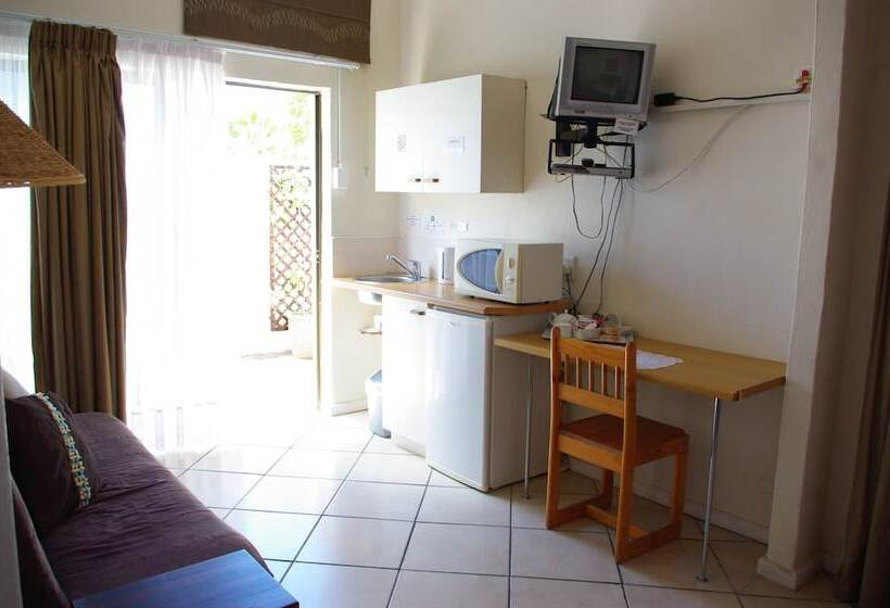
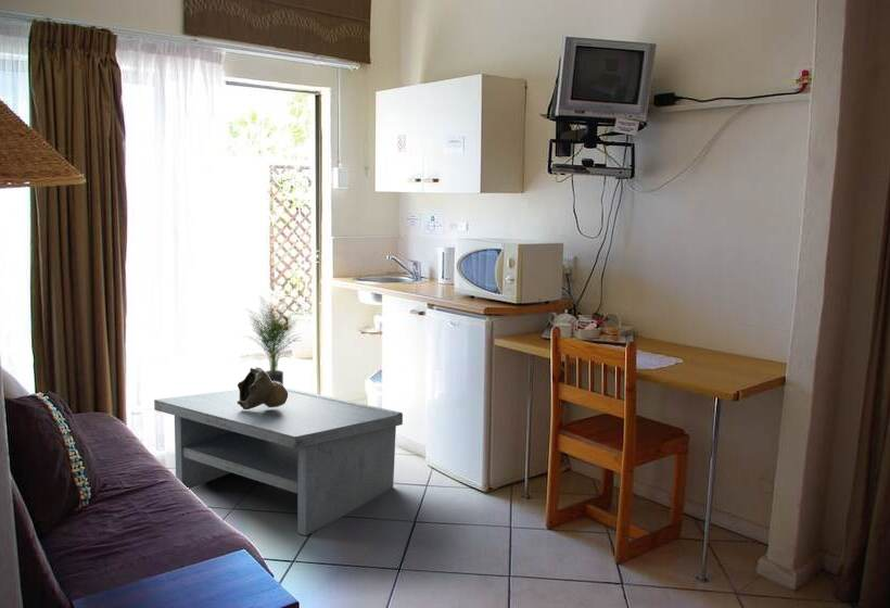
+ potted plant [242,295,303,387]
+ coffee table [153,387,404,536]
+ decorative bowl [237,366,288,409]
